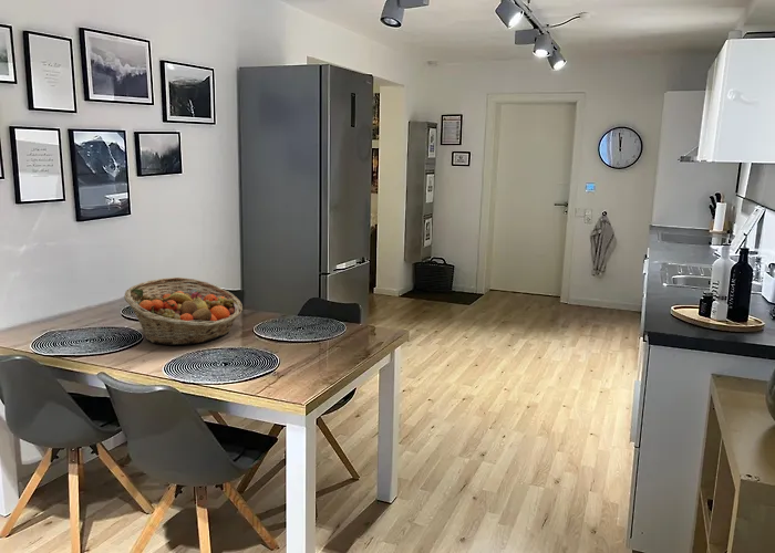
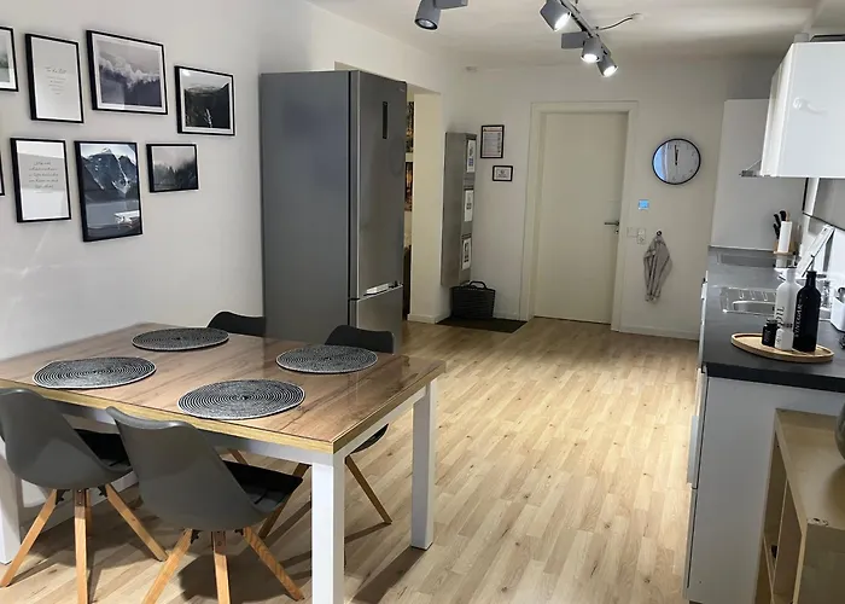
- fruit basket [123,276,244,346]
